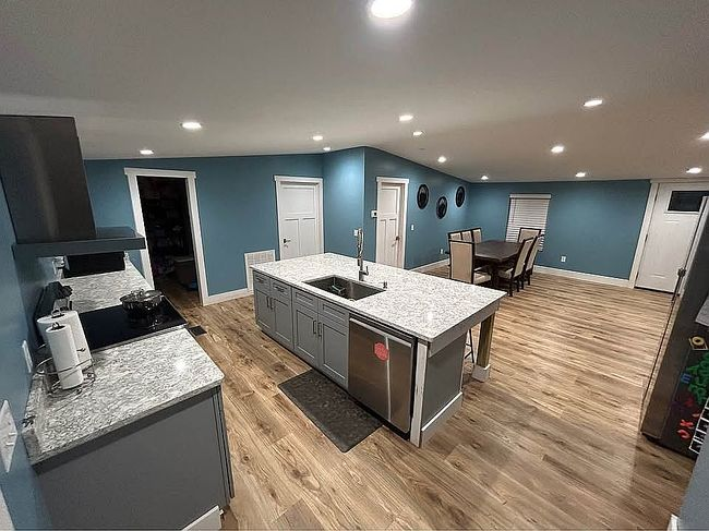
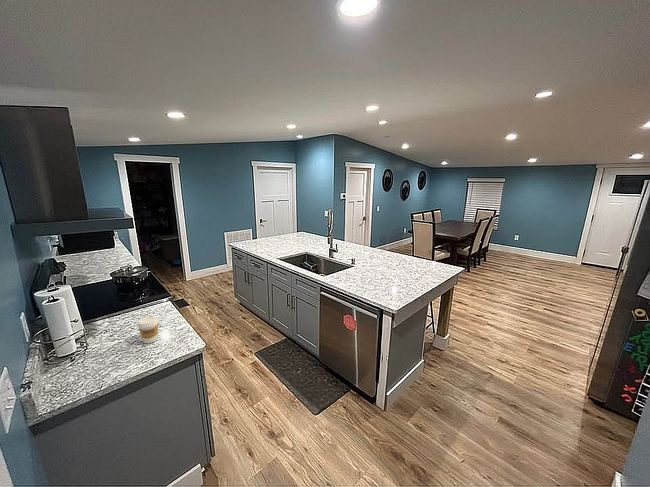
+ coffee cup [137,315,159,344]
